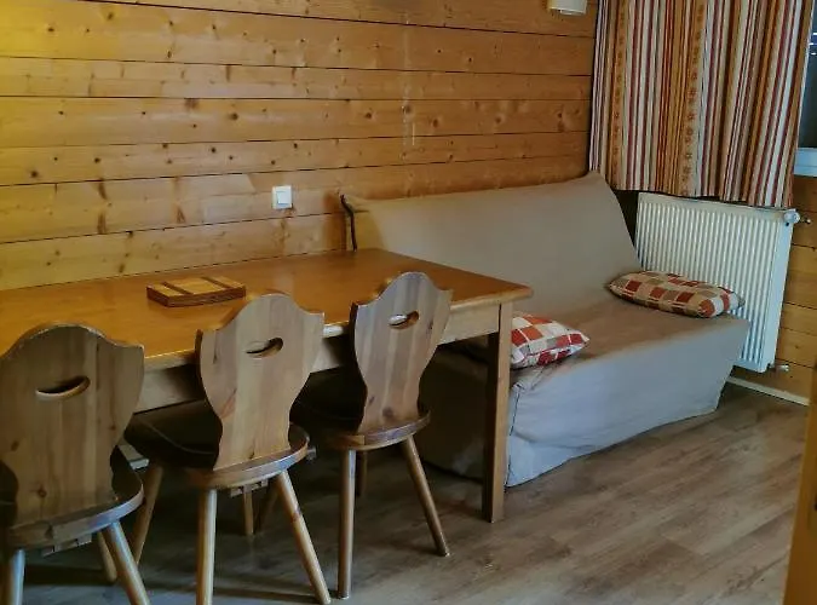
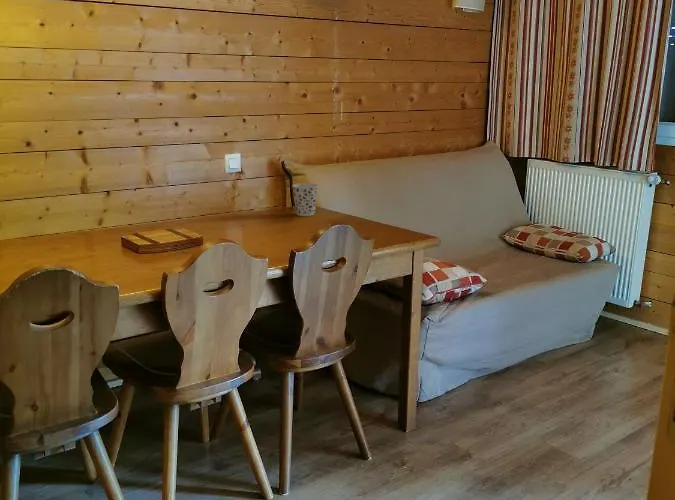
+ cup [291,182,319,217]
